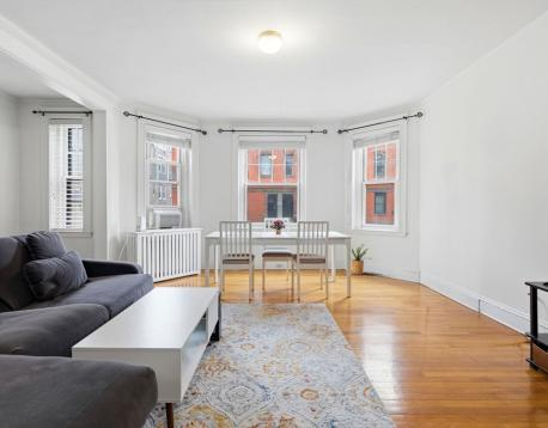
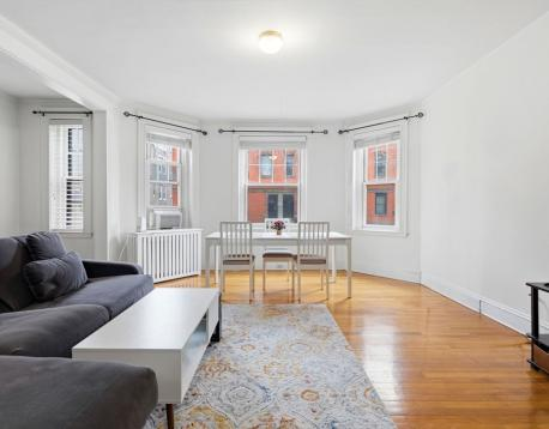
- house plant [351,240,373,276]
